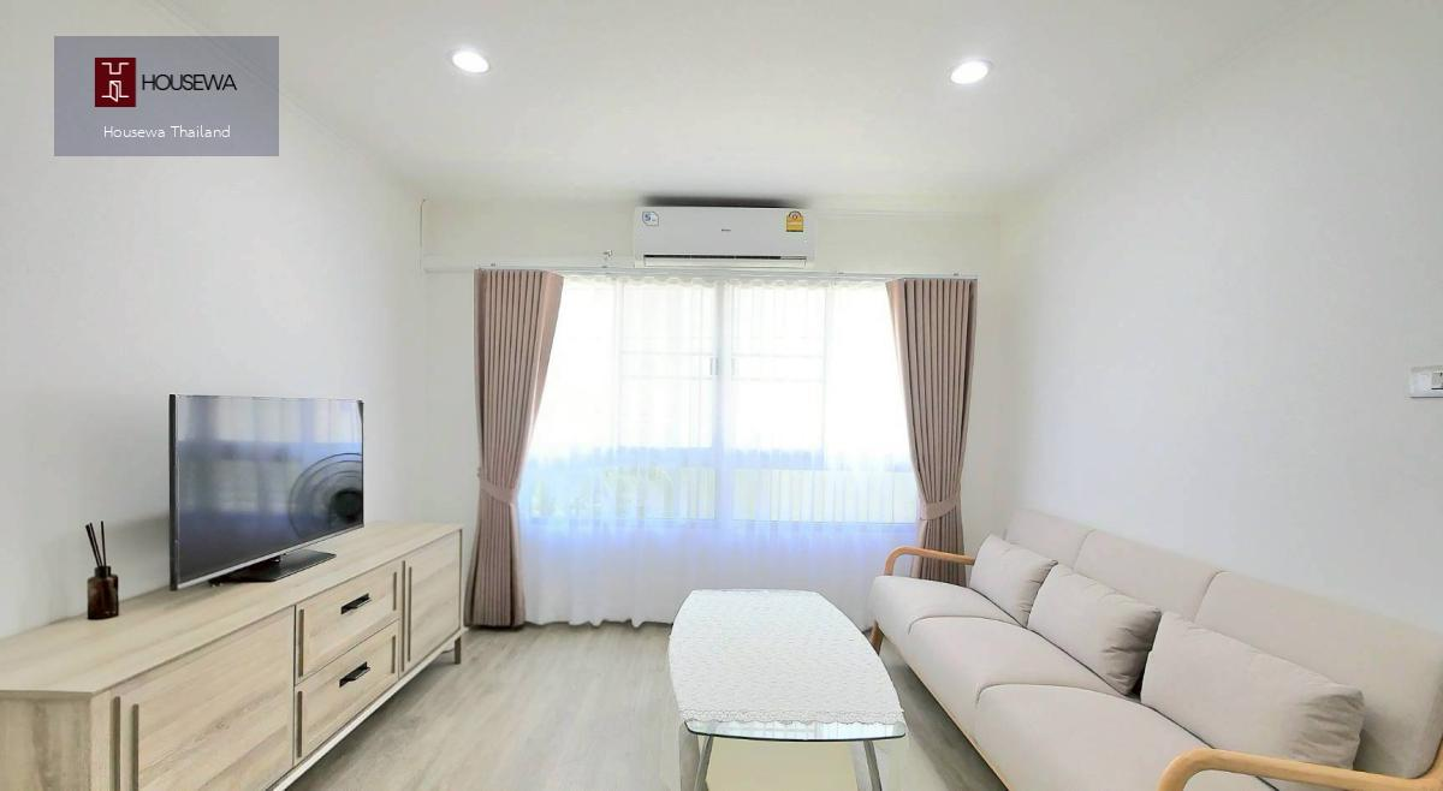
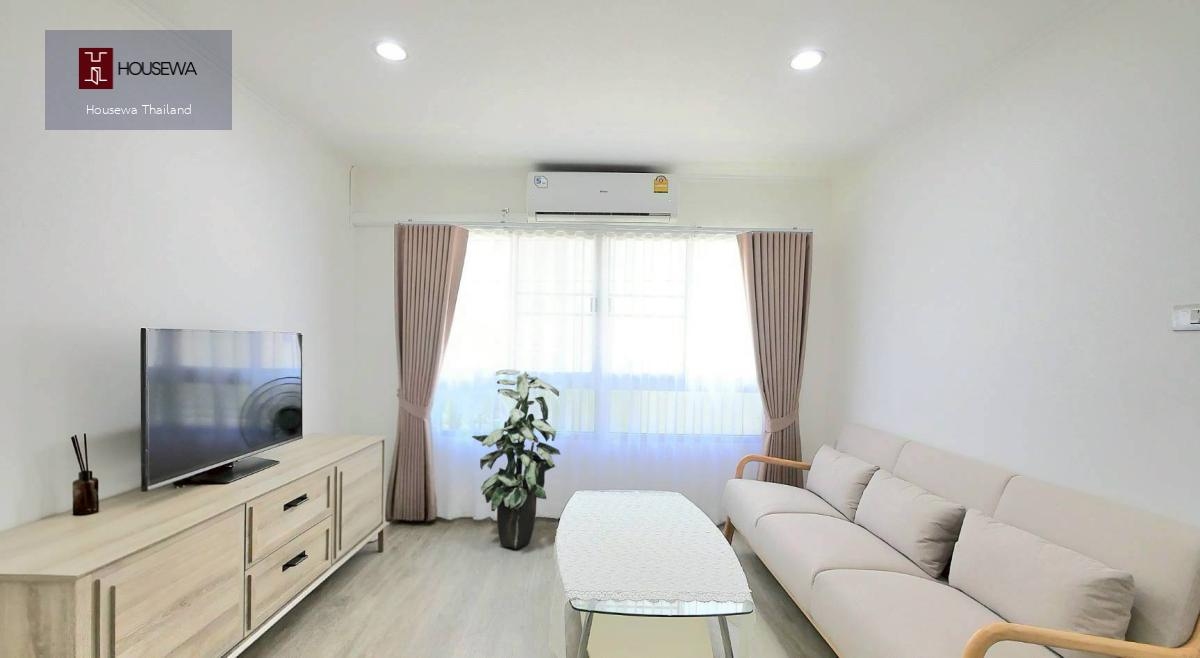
+ indoor plant [471,368,561,549]
